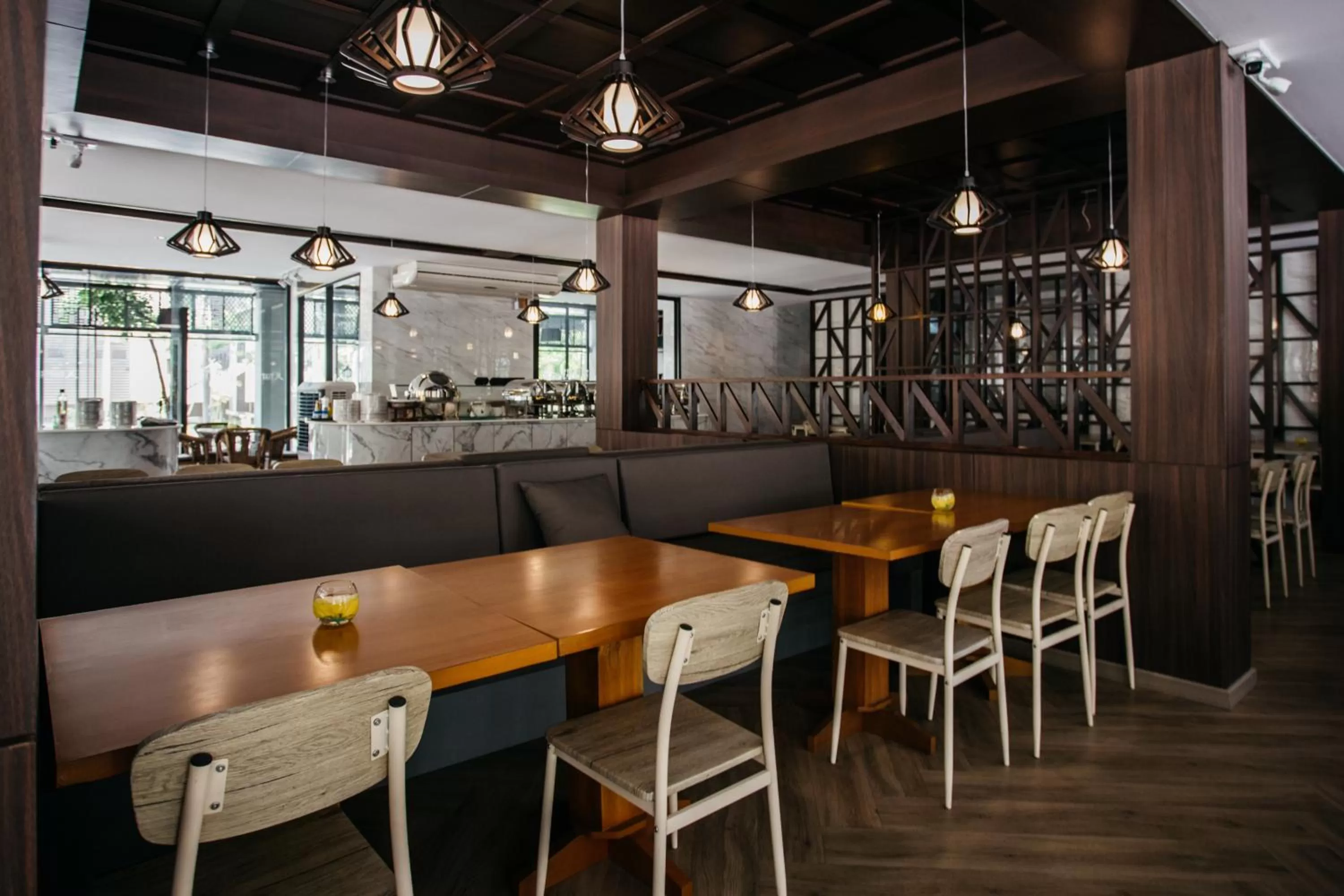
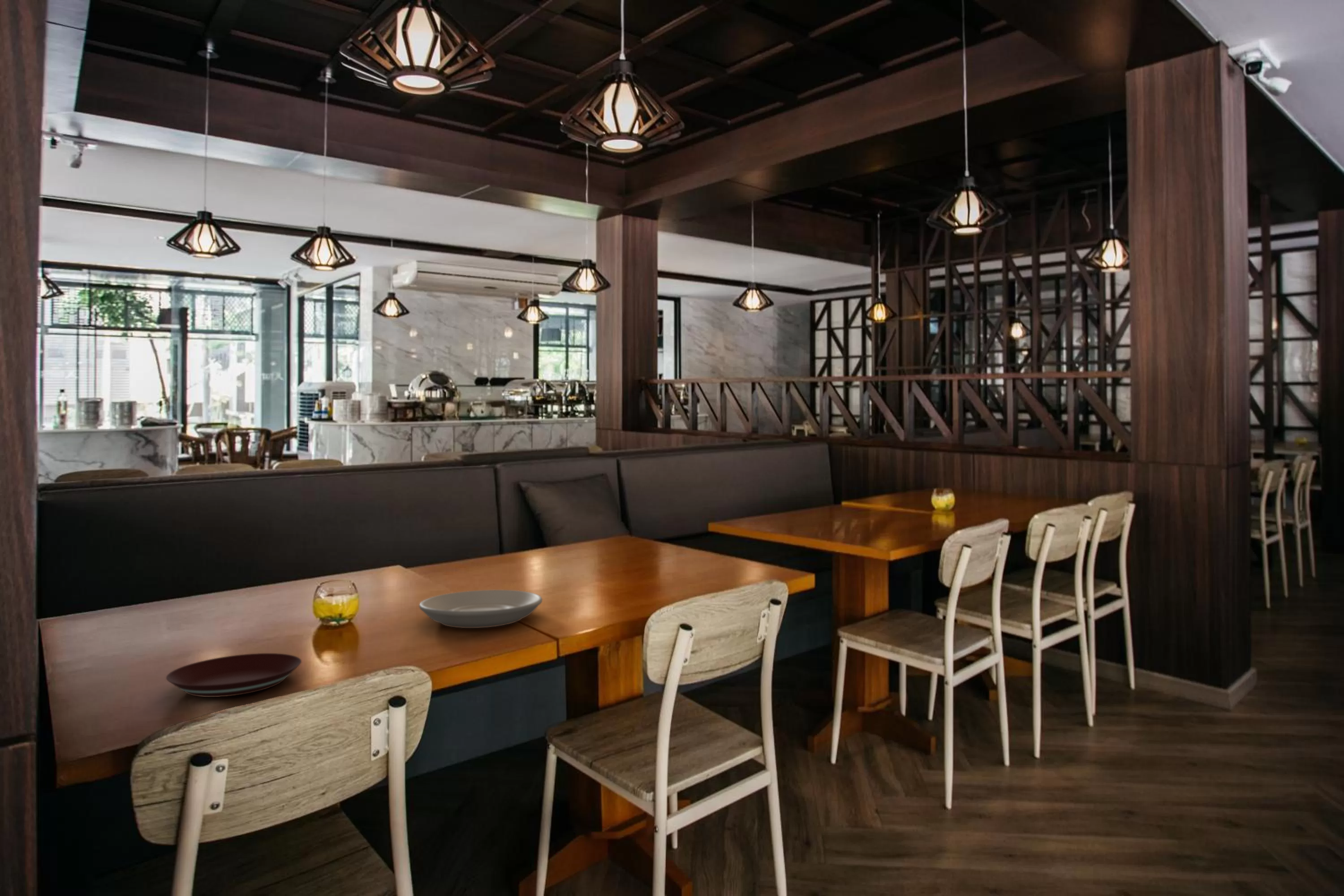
+ plate [418,590,543,629]
+ plate [166,653,302,698]
